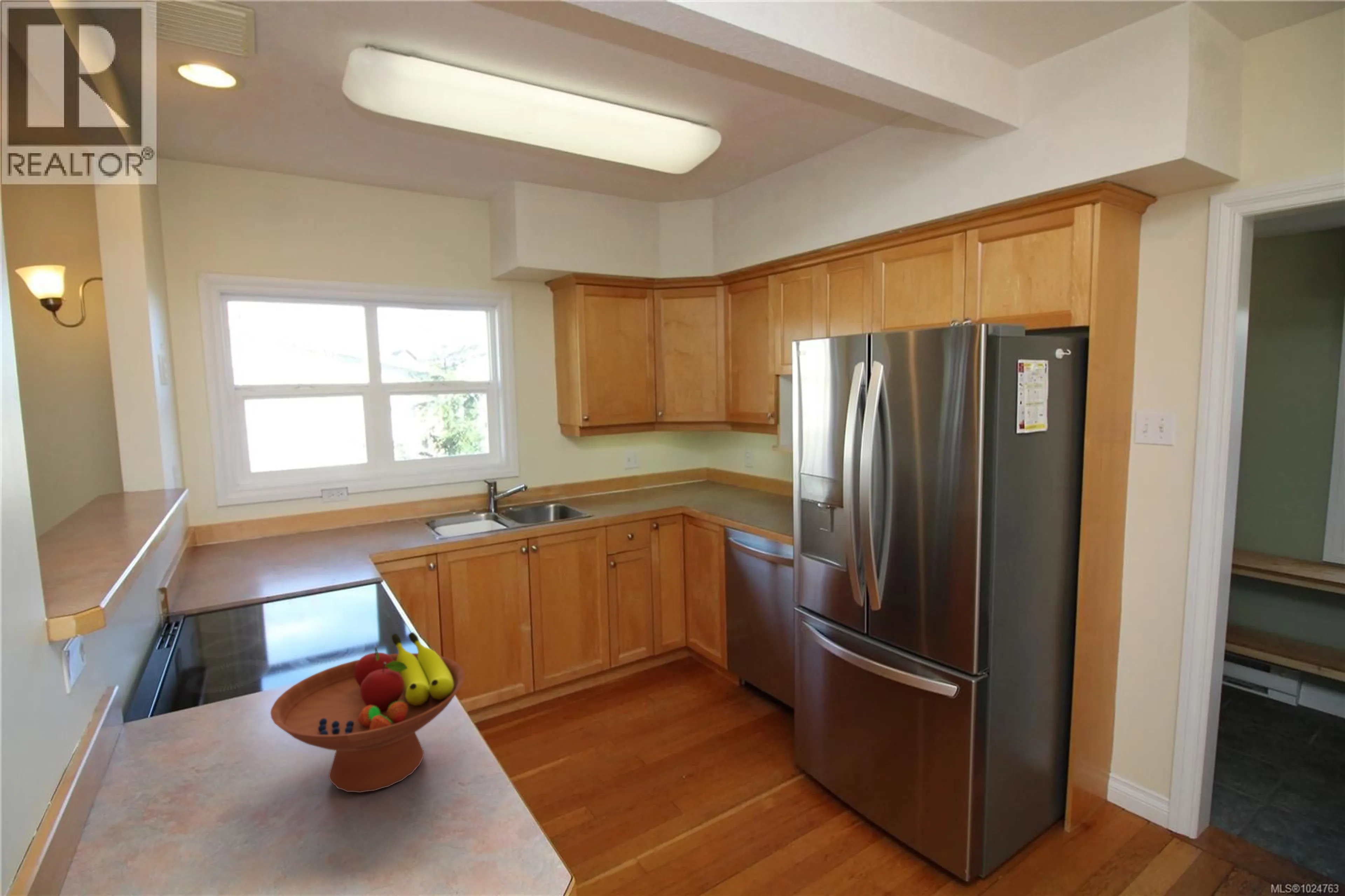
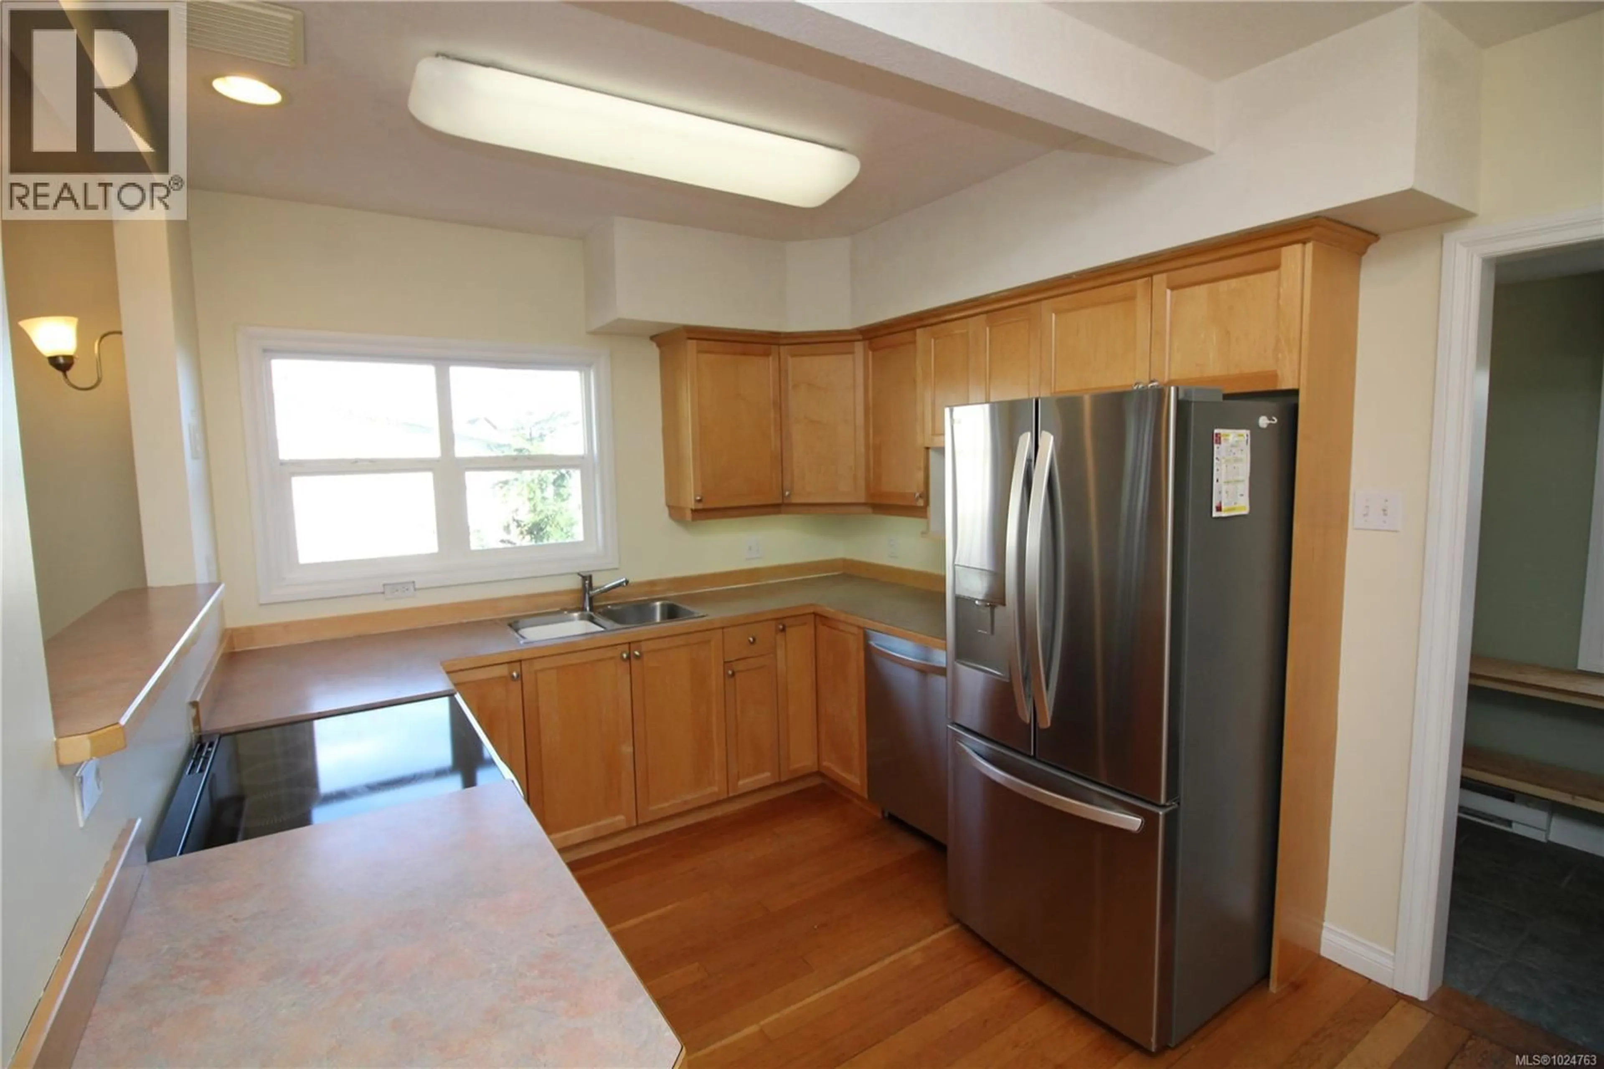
- fruit bowl [270,632,465,793]
